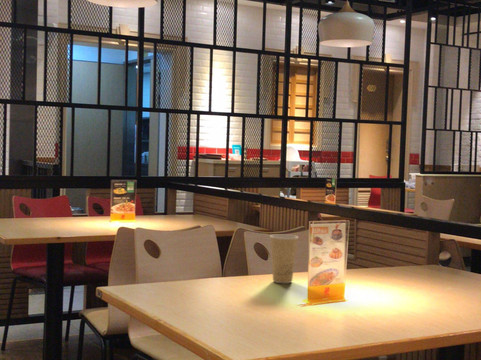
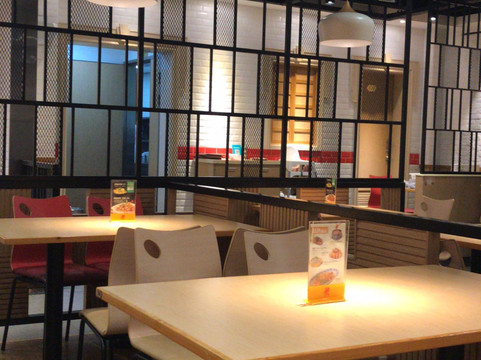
- paper cup [269,233,299,284]
